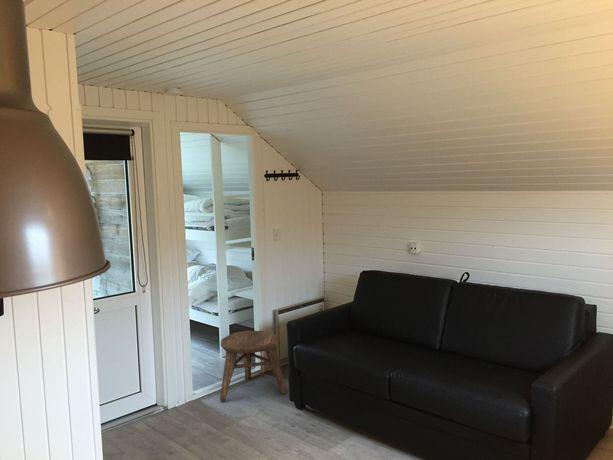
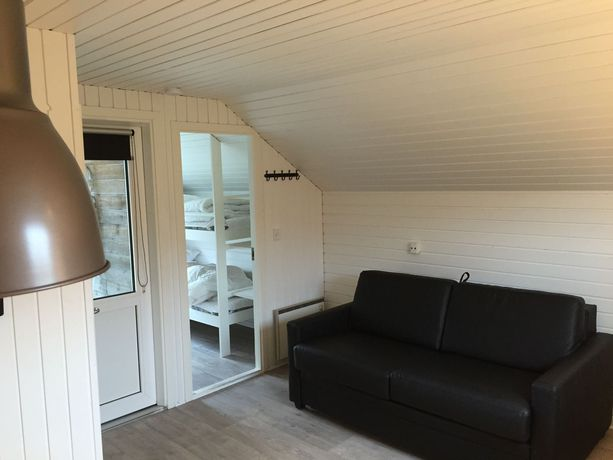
- stool [219,330,287,402]
